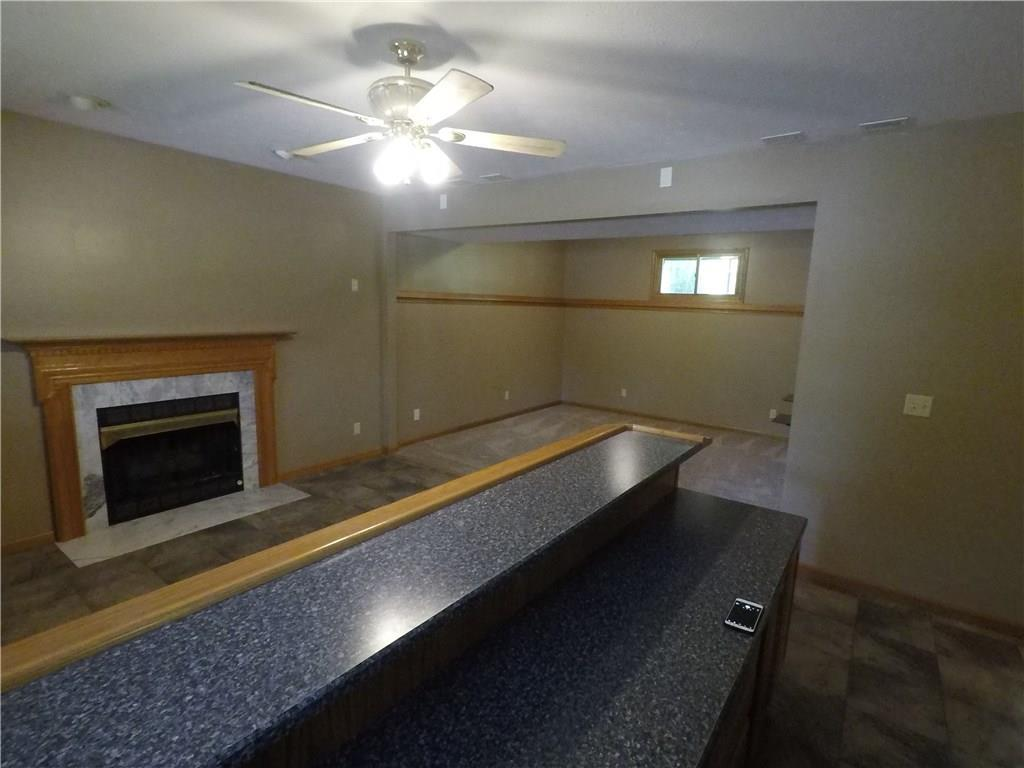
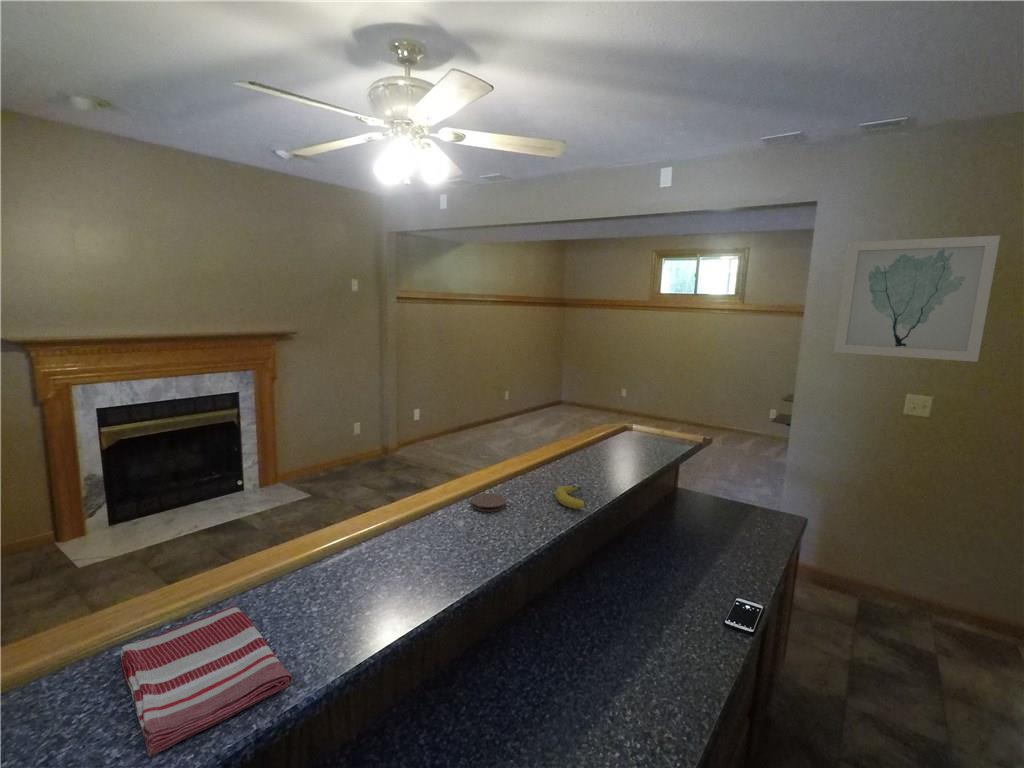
+ wall art [833,234,1001,363]
+ dish towel [119,605,293,758]
+ fruit [554,485,586,509]
+ coaster [470,492,507,513]
